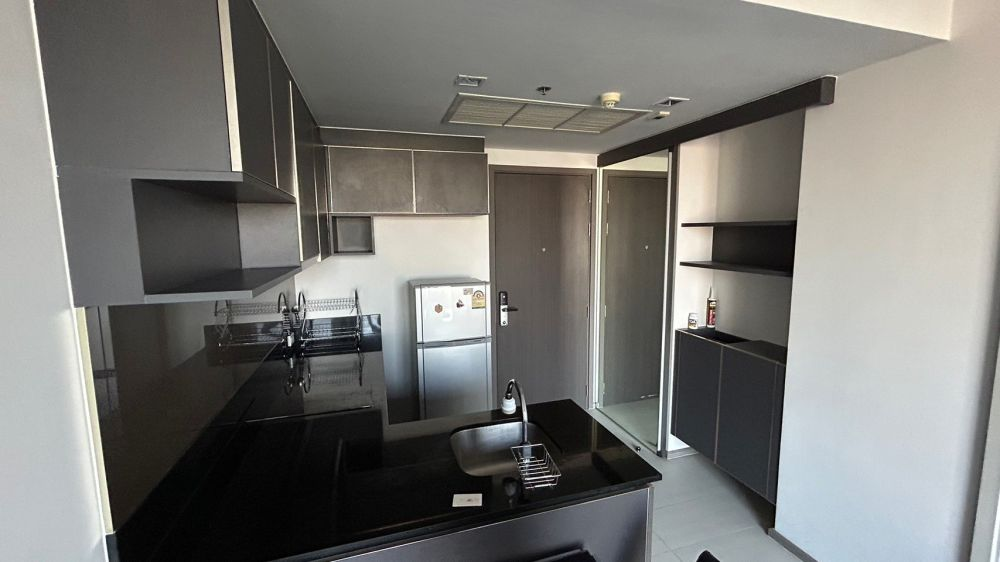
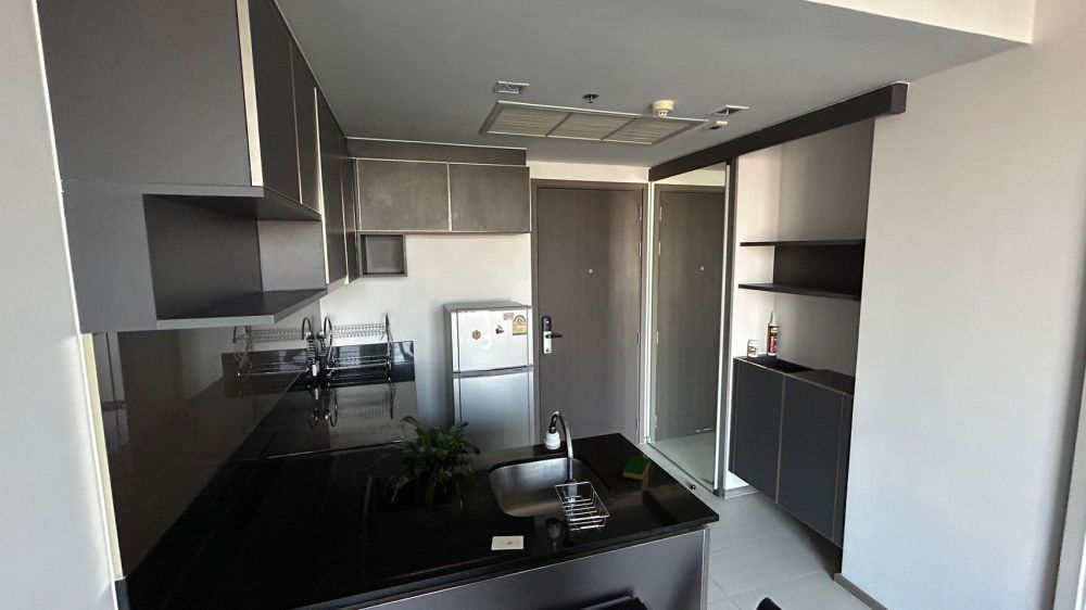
+ dish sponge [622,455,652,481]
+ potted plant [369,415,482,514]
